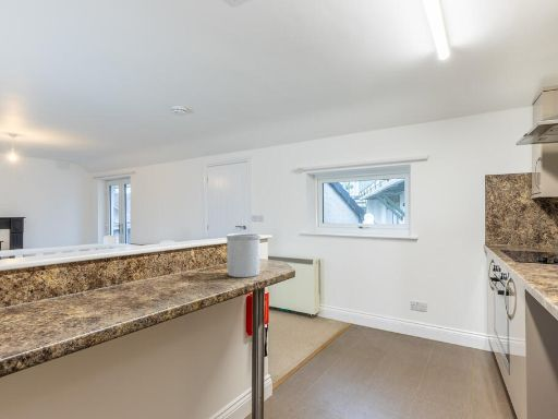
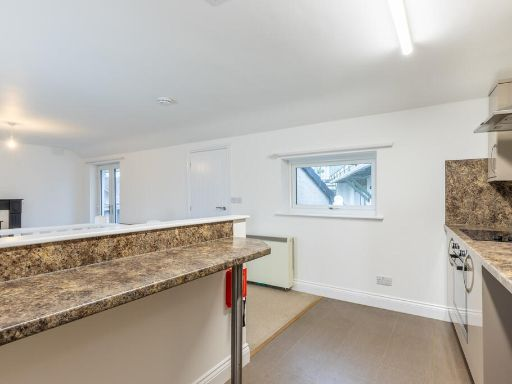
- utensil holder [226,232,262,278]
